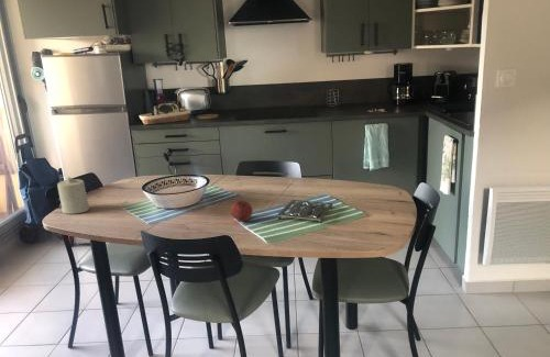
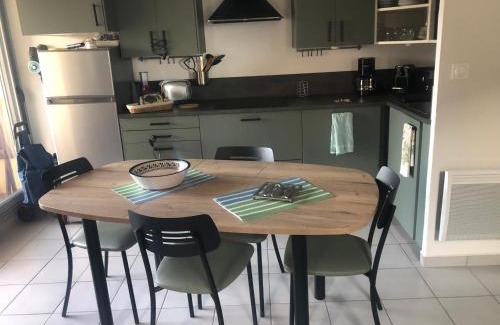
- apple [230,199,254,222]
- candle [56,176,90,215]
